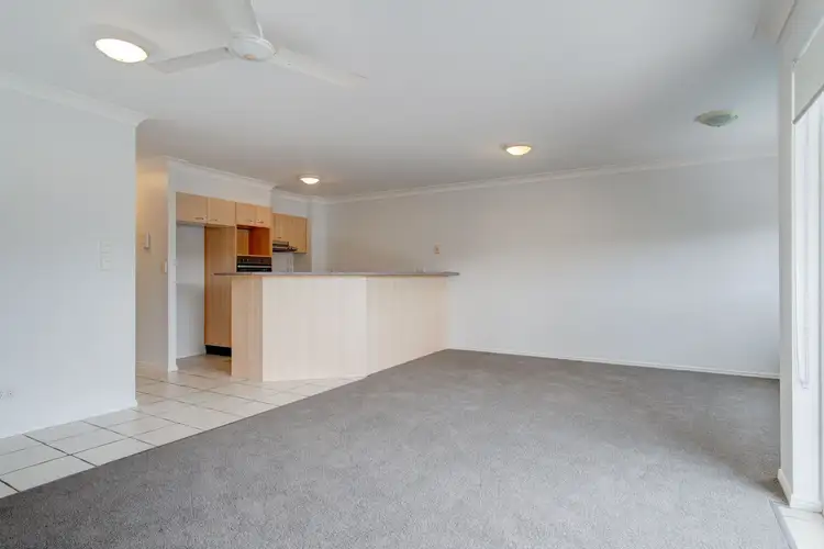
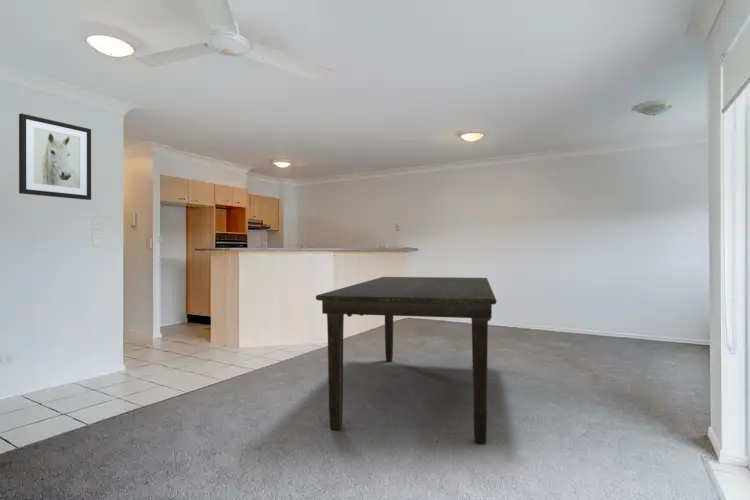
+ dining table [315,276,497,445]
+ wall art [18,112,92,201]
